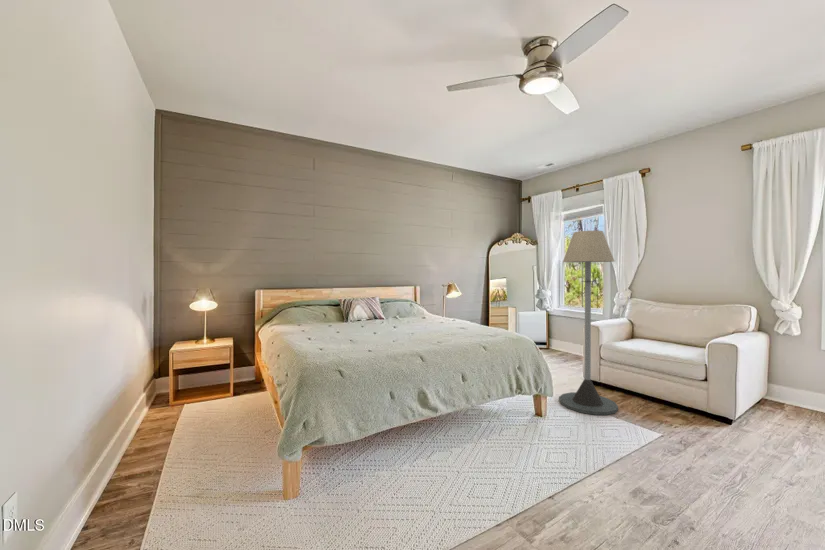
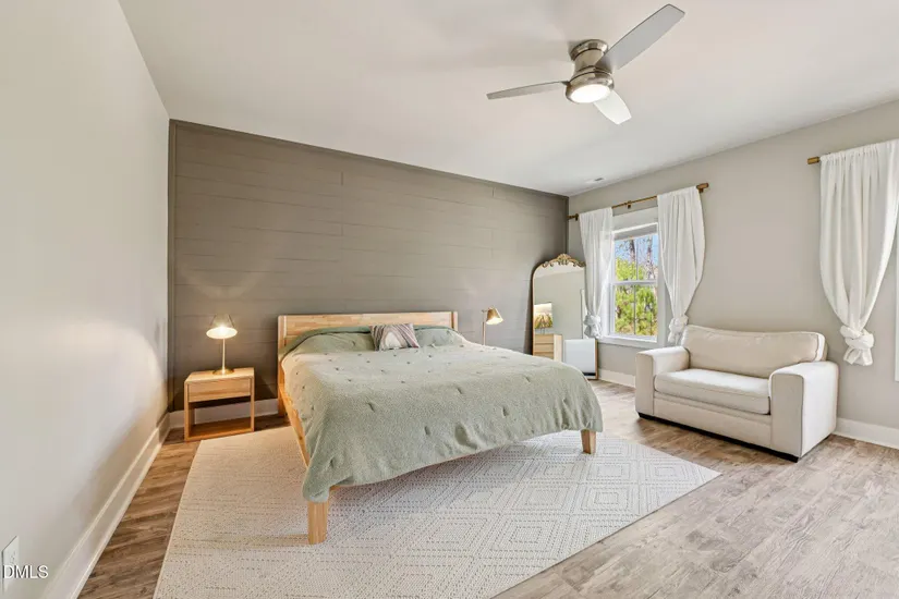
- floor lamp [558,230,619,416]
